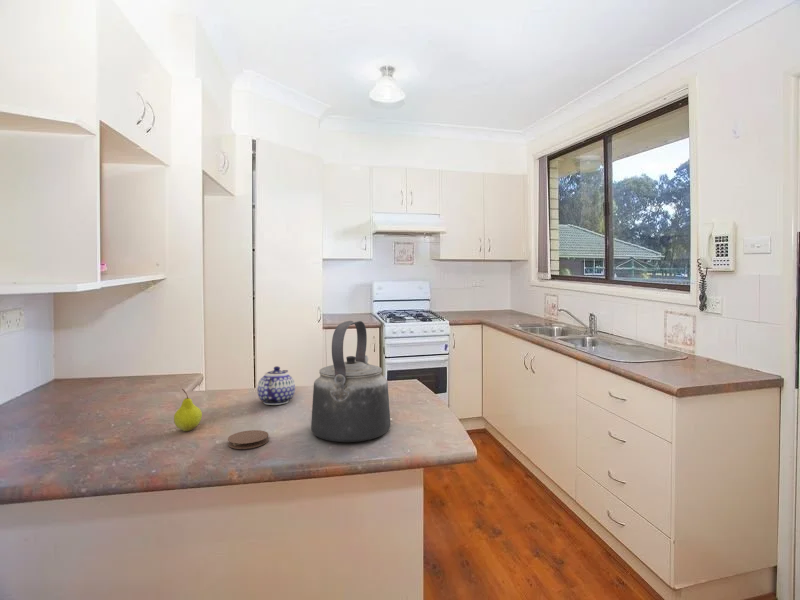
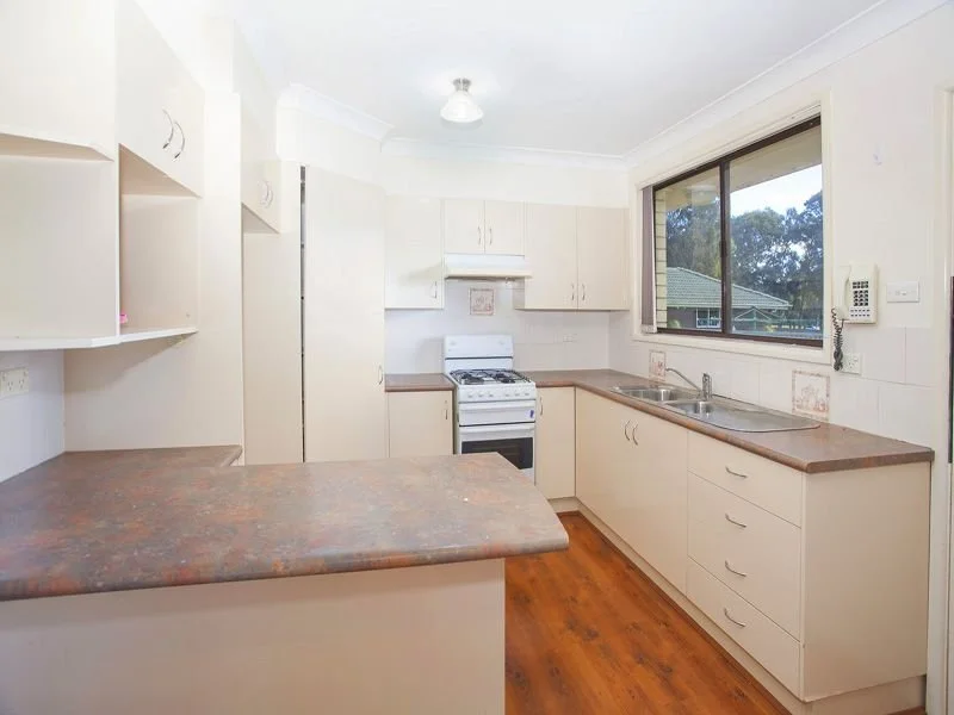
- kettle [310,320,391,443]
- fruit [173,388,203,432]
- coaster [227,429,269,450]
- teapot [256,365,296,406]
